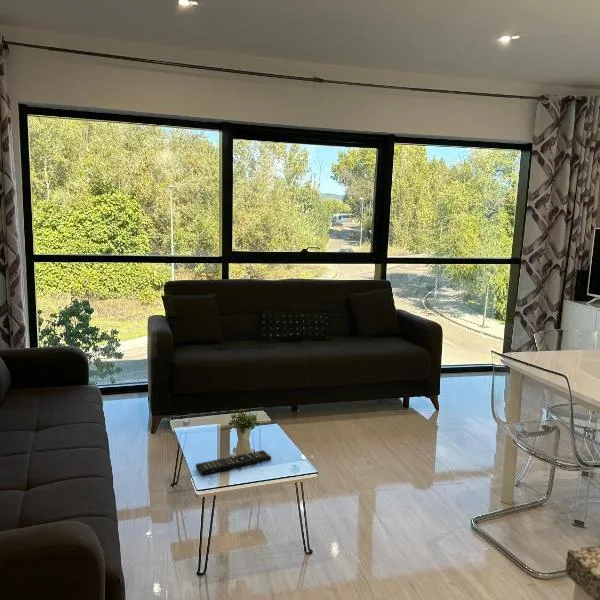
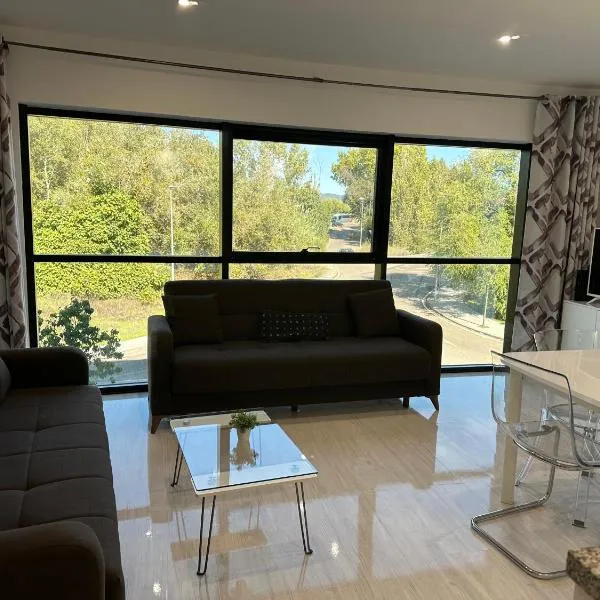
- remote control [195,449,272,476]
